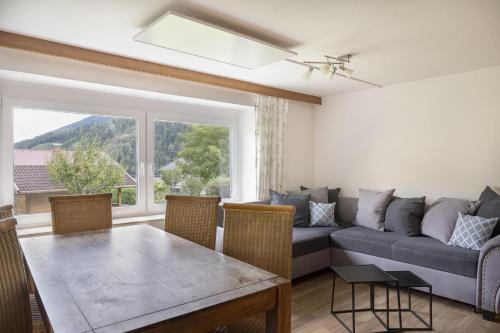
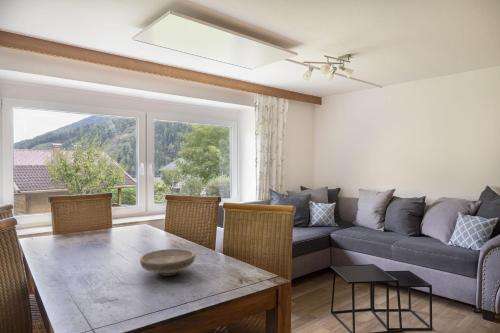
+ bowl [139,248,196,277]
